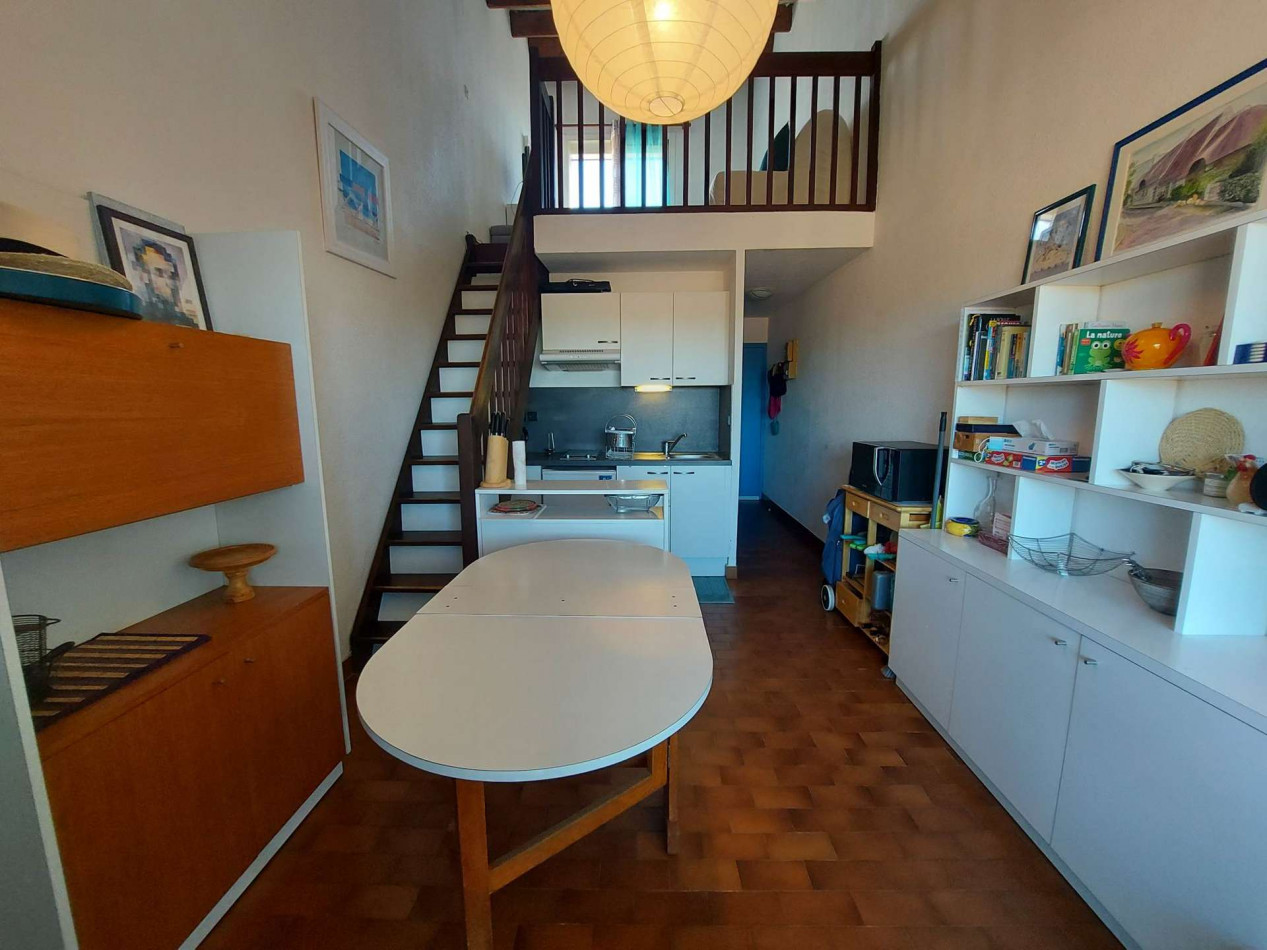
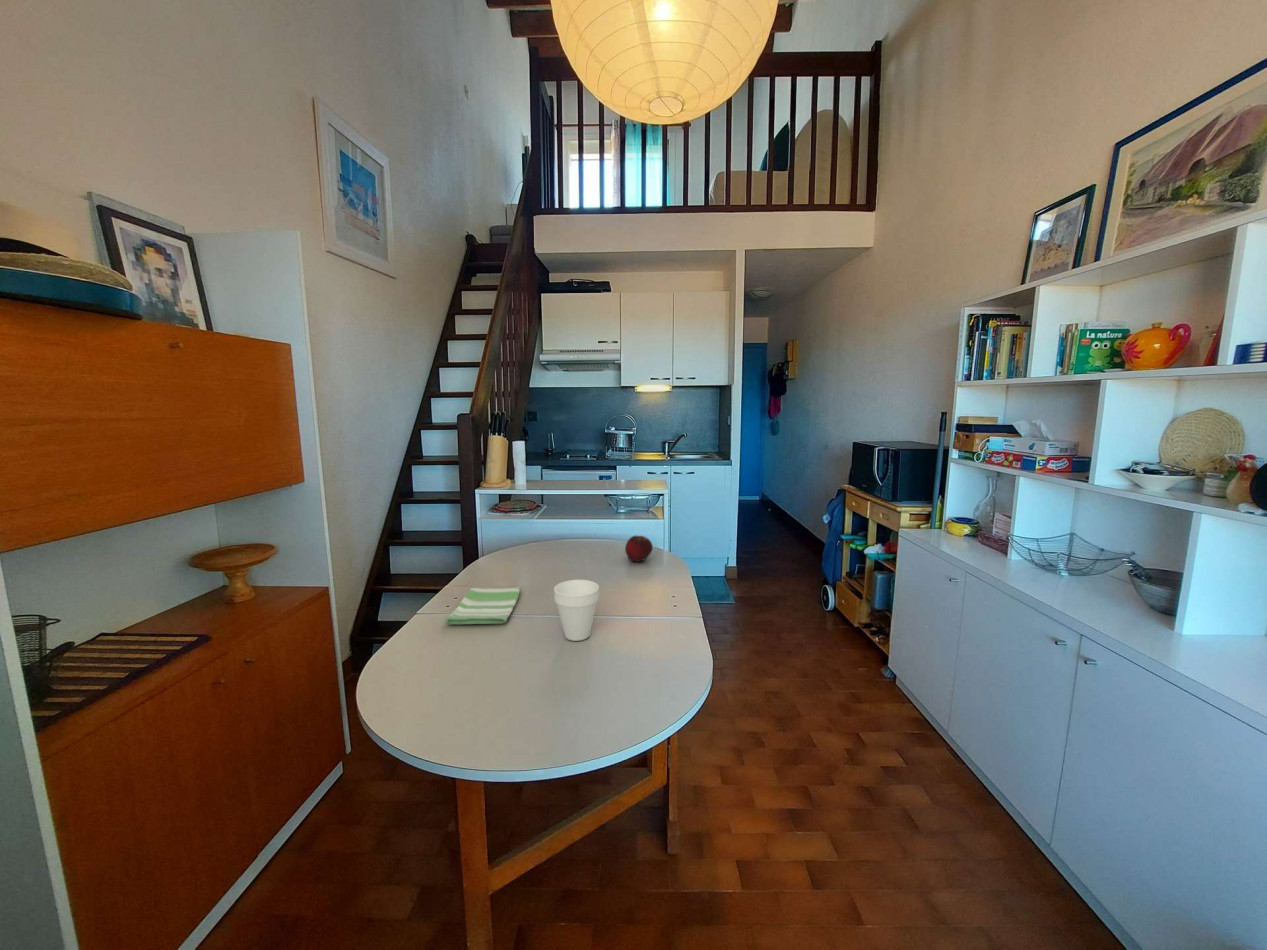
+ dish towel [444,586,521,625]
+ cup [553,579,600,642]
+ fruit [624,535,654,563]
